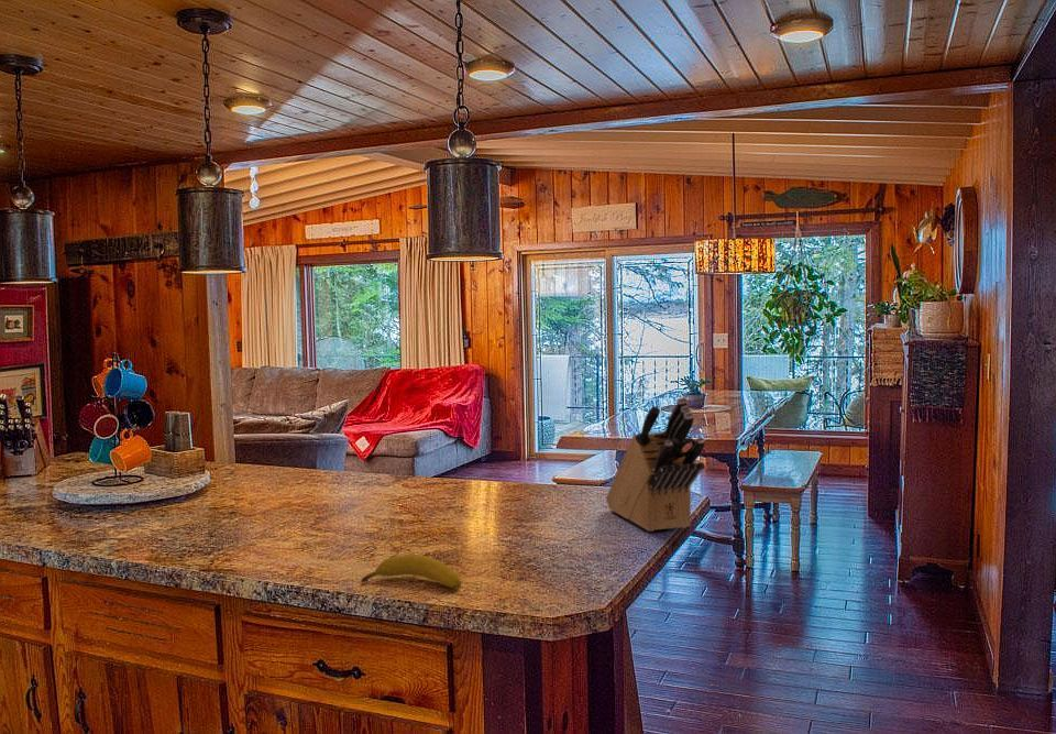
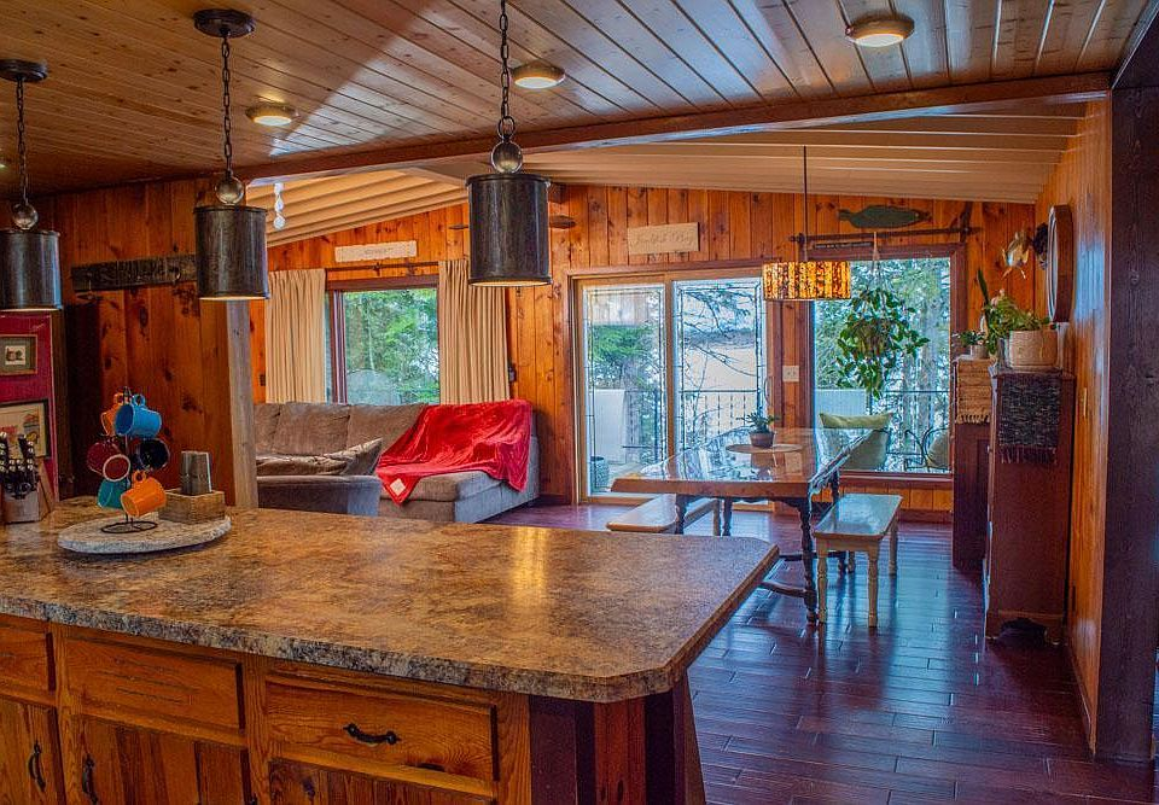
- knife block [605,396,706,533]
- fruit [360,554,462,590]
